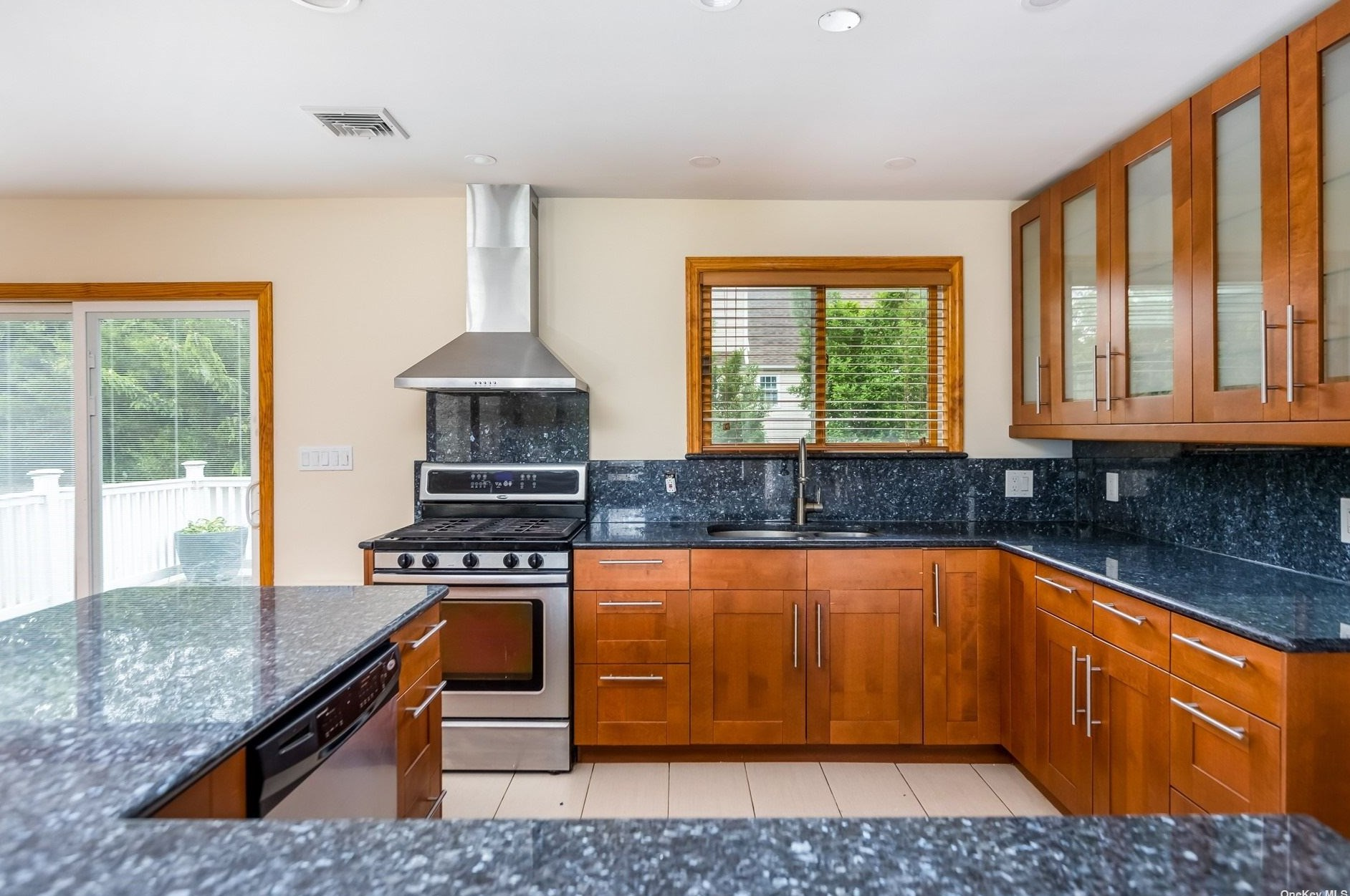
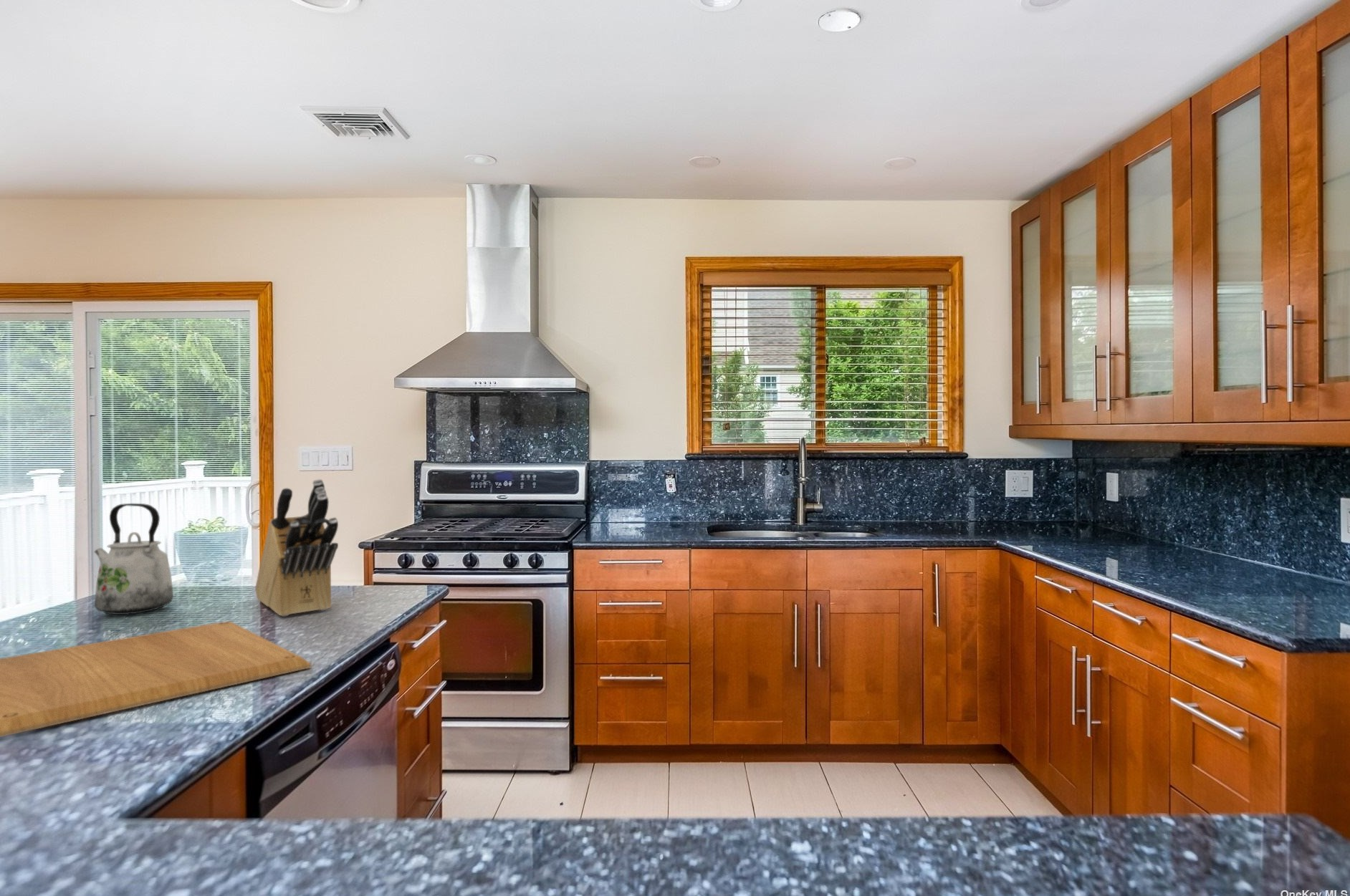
+ knife block [254,478,339,617]
+ kettle [93,503,174,615]
+ chopping board [0,620,312,738]
